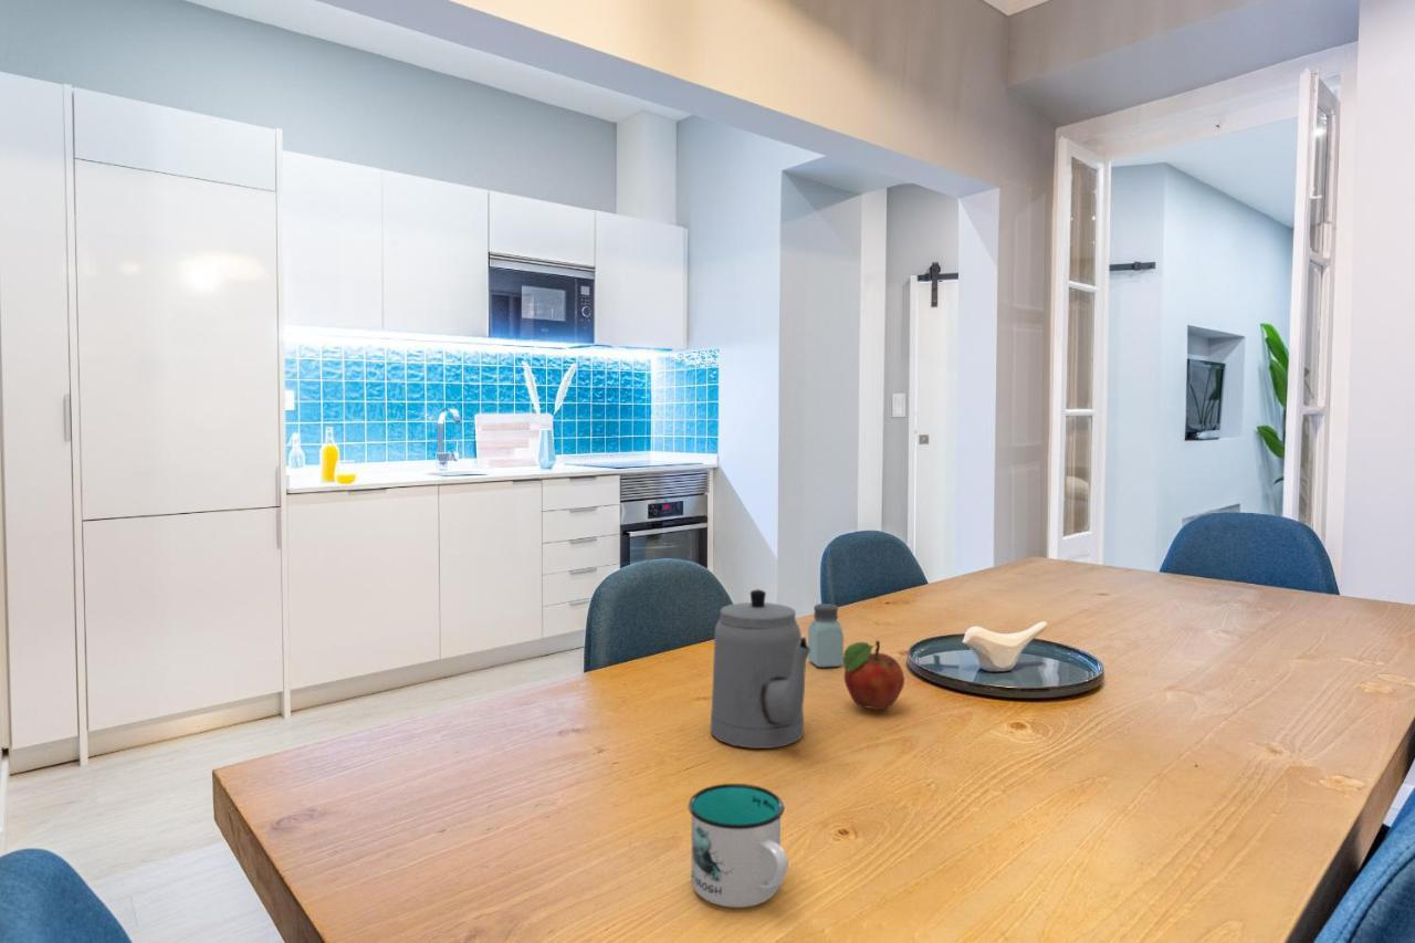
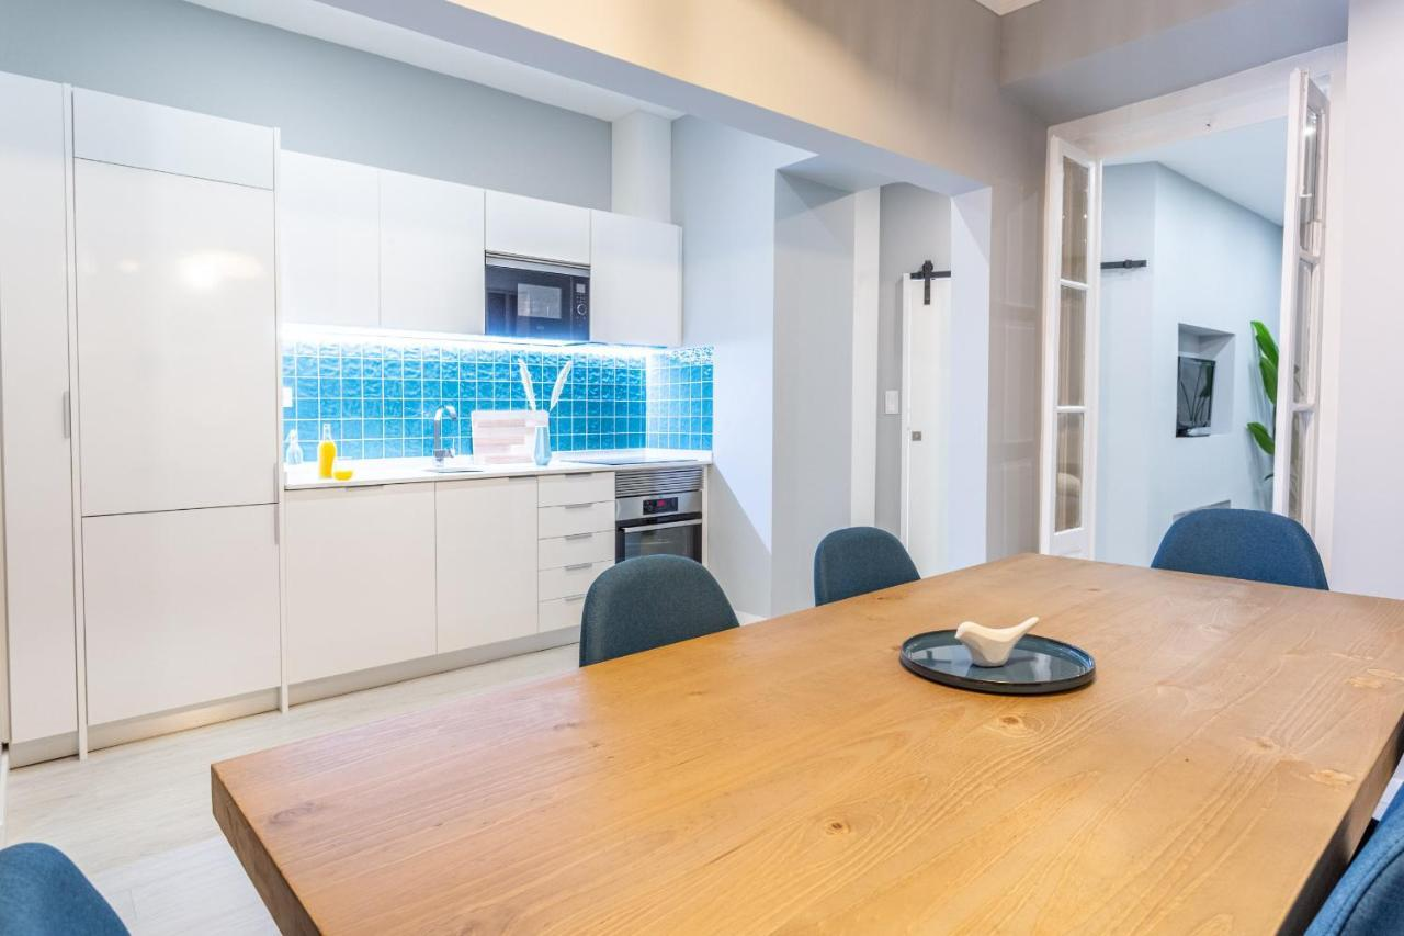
- fruit [842,640,905,711]
- mug [686,783,789,909]
- saltshaker [807,603,845,668]
- teapot [710,588,810,750]
